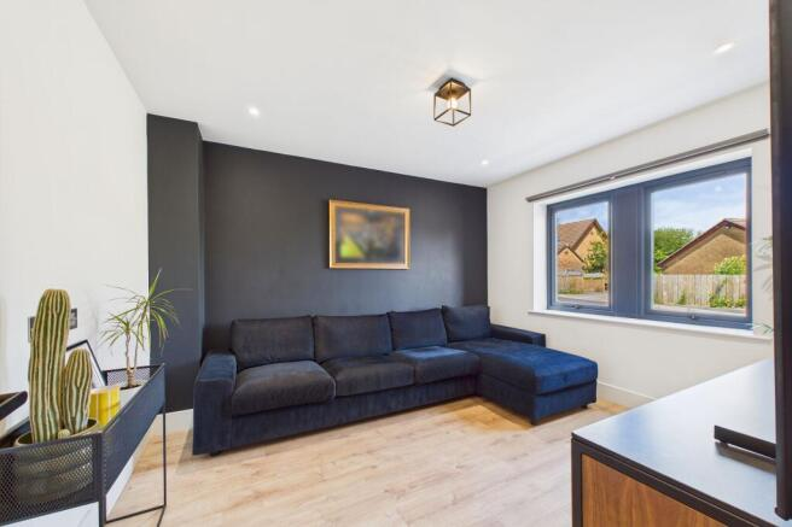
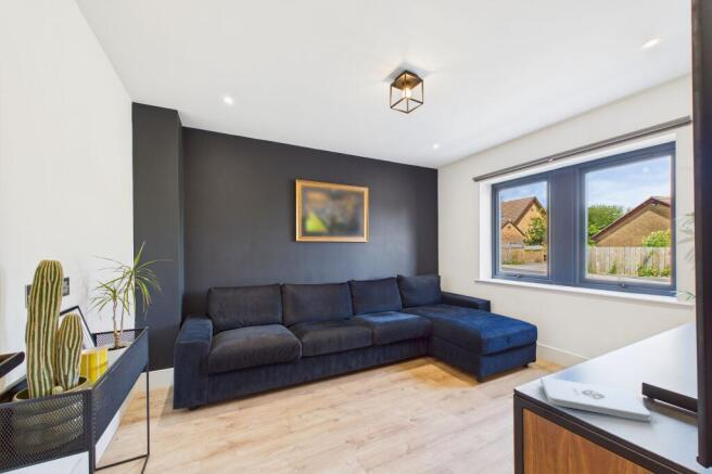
+ notepad [539,375,651,422]
